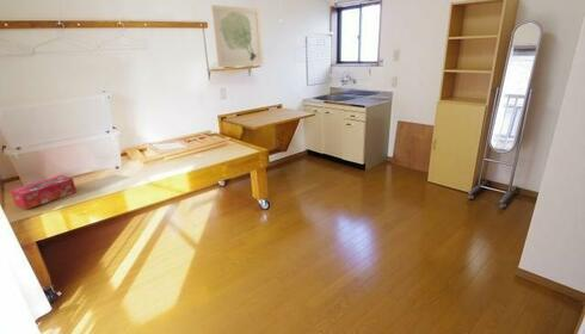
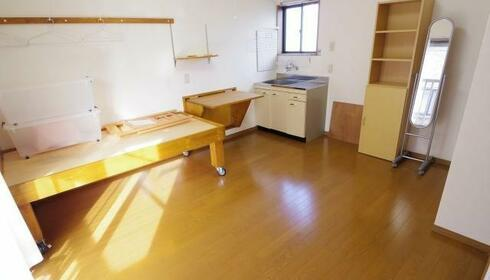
- tissue box [10,174,78,210]
- wall art [210,4,265,68]
